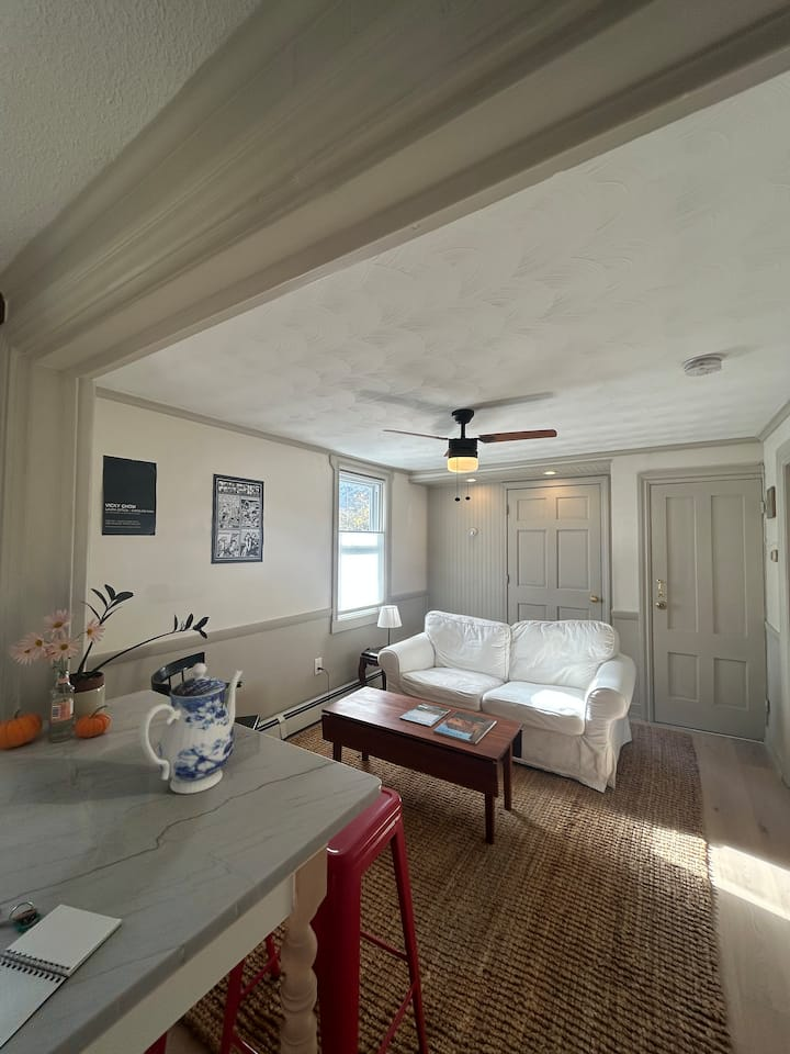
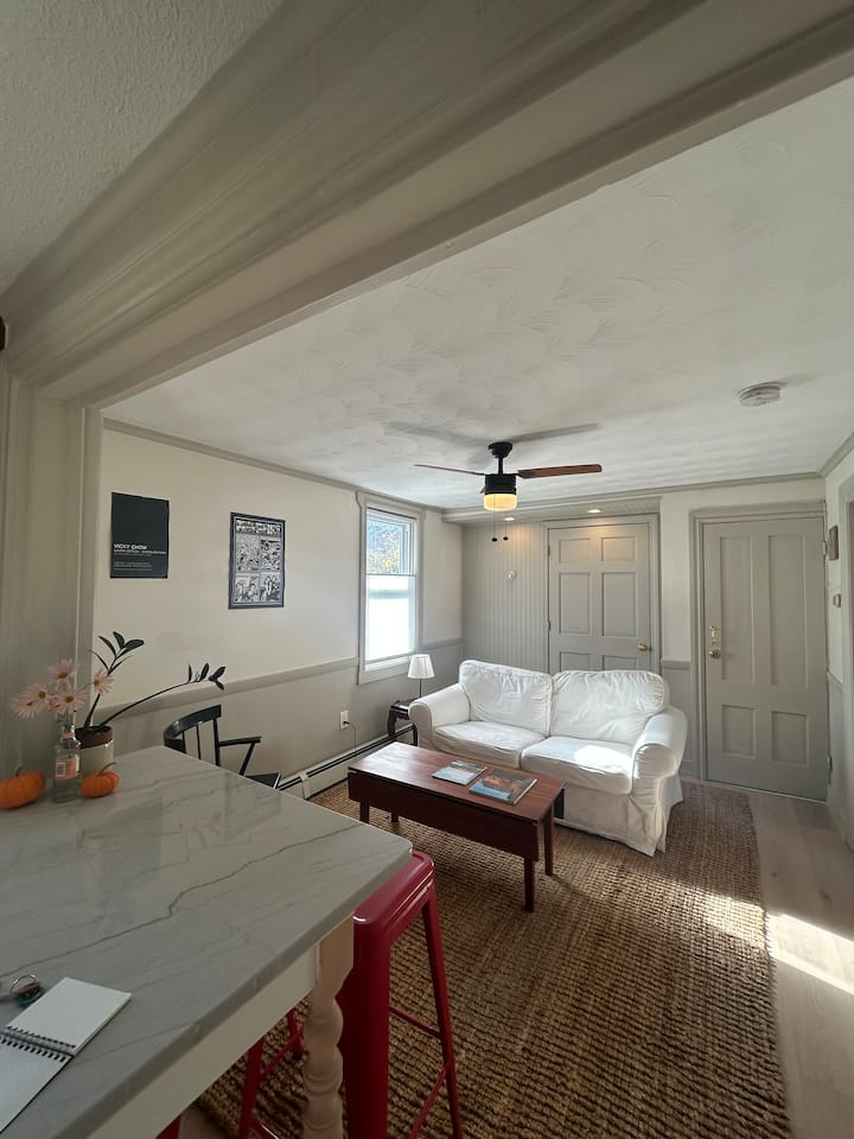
- teapot [137,662,244,795]
